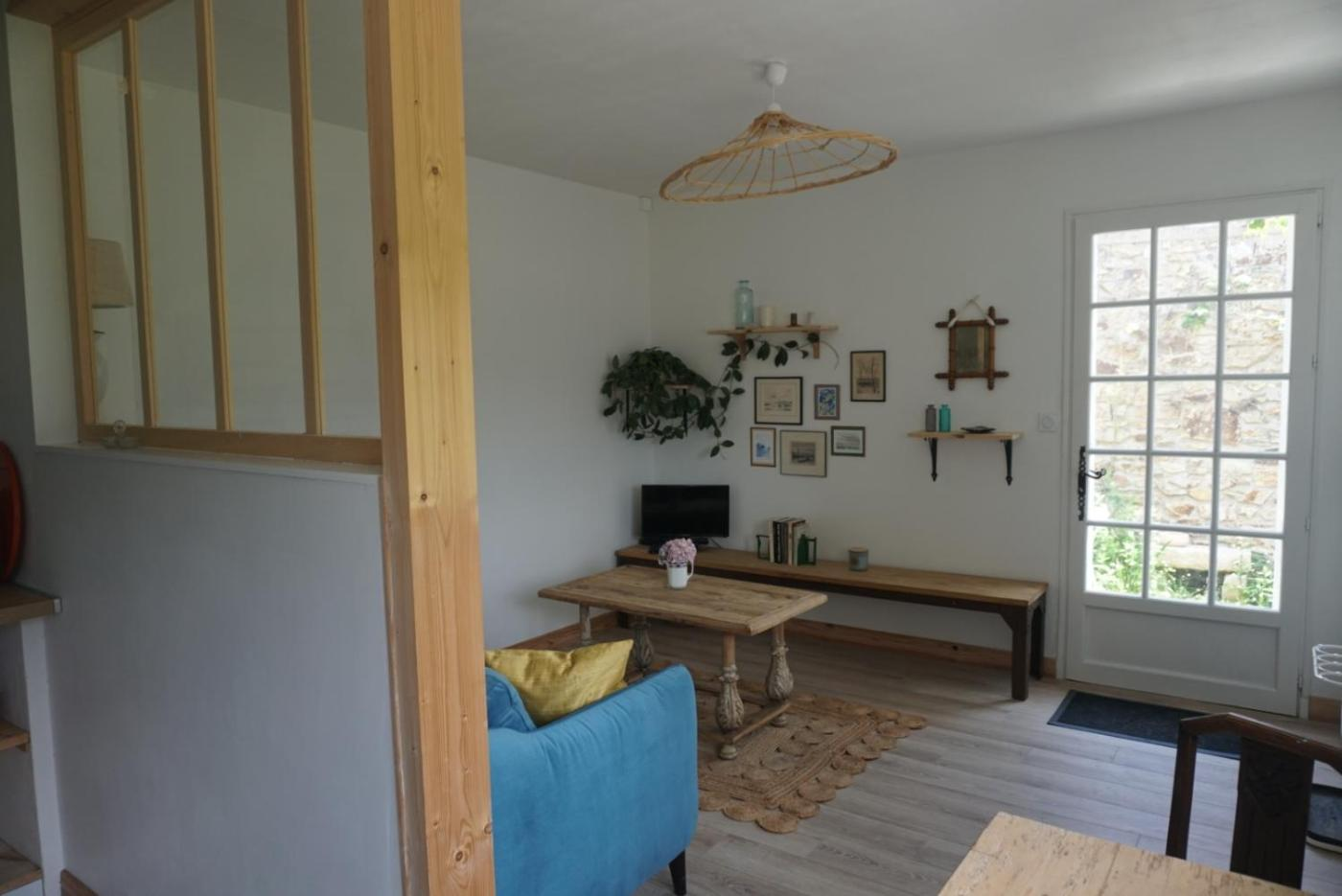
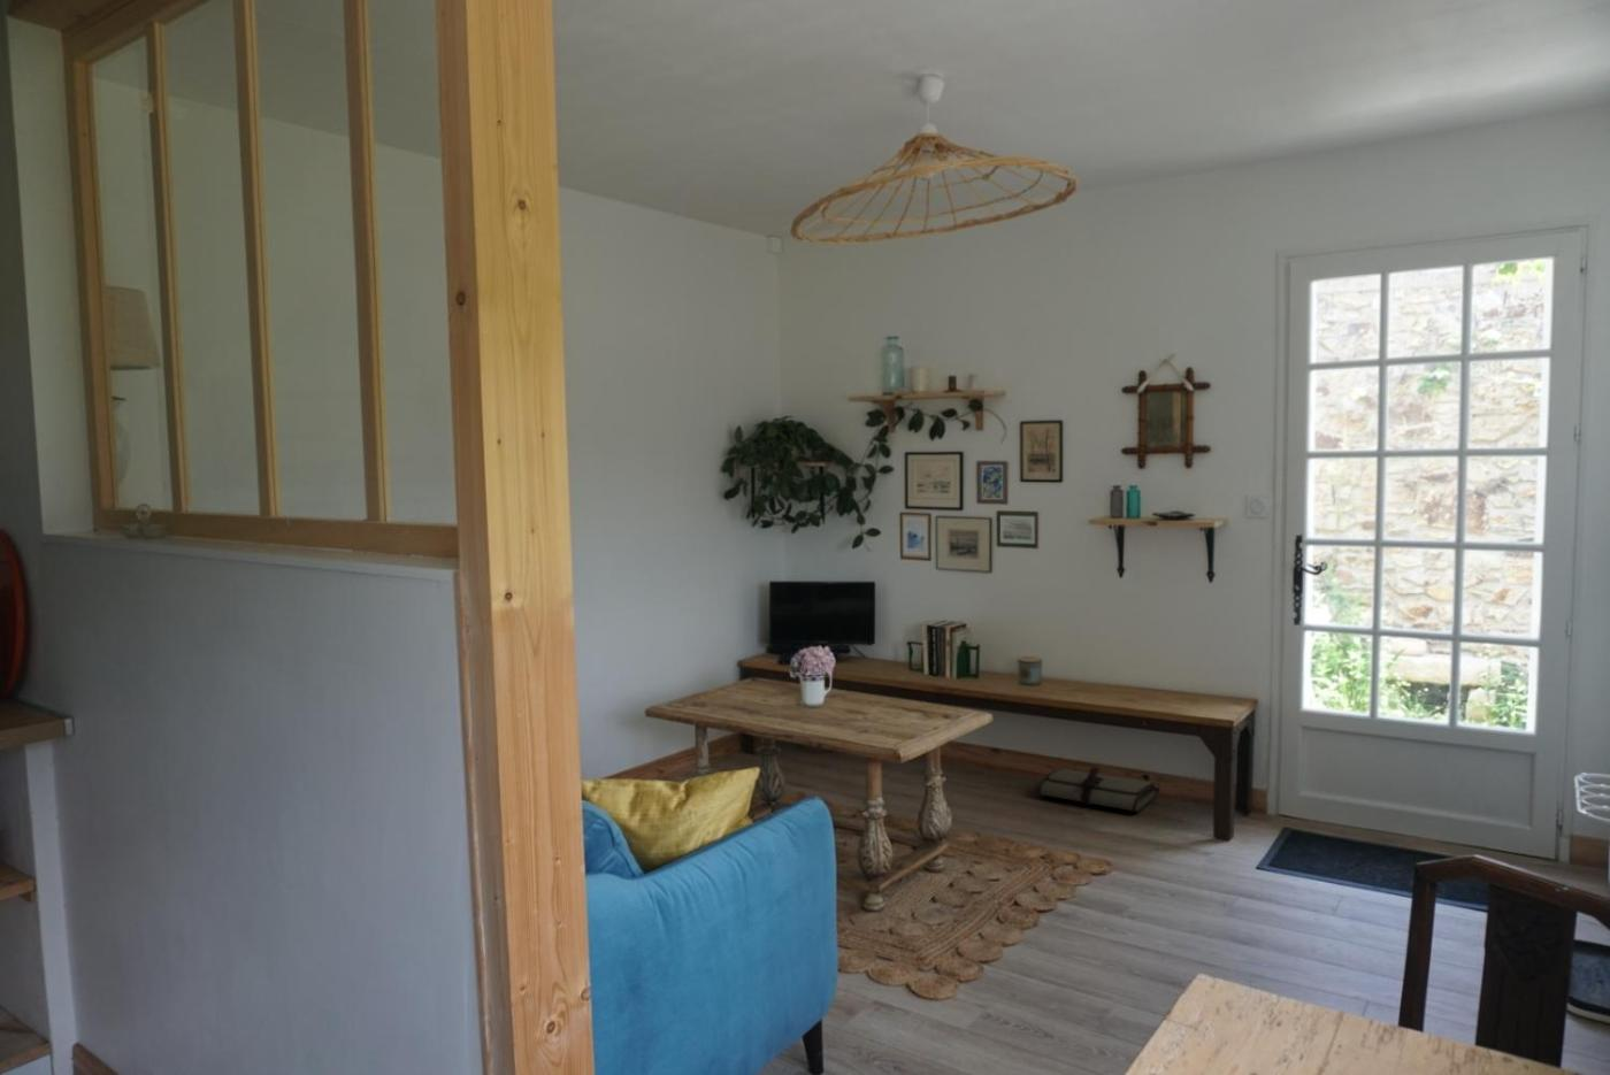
+ tool roll [1037,765,1161,813]
